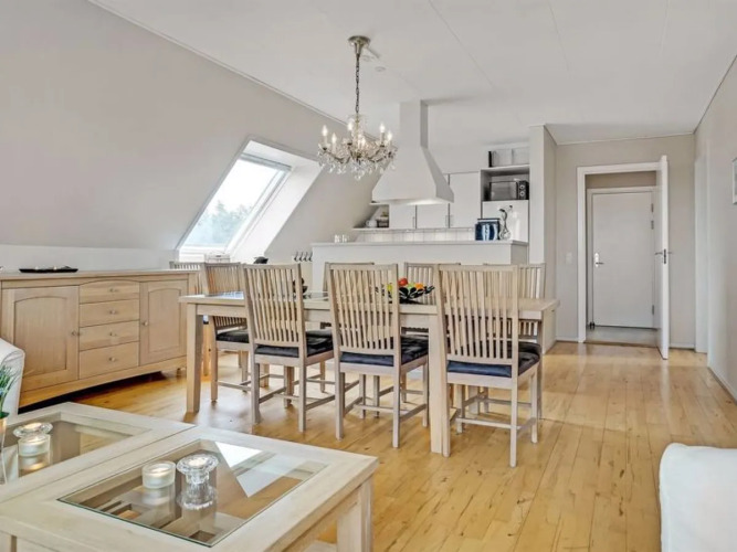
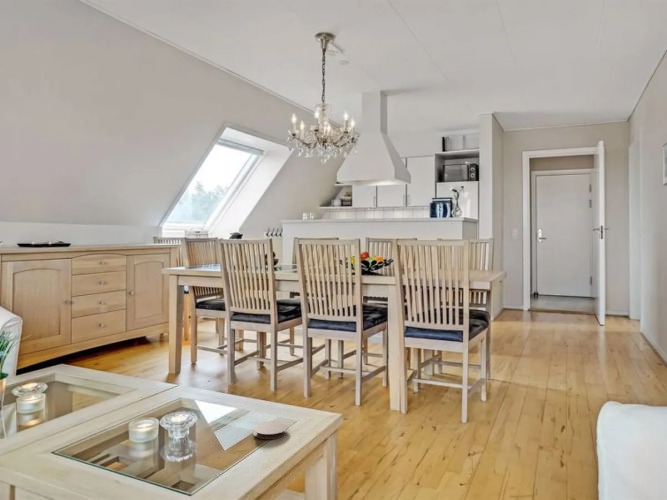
+ coaster [252,421,289,440]
